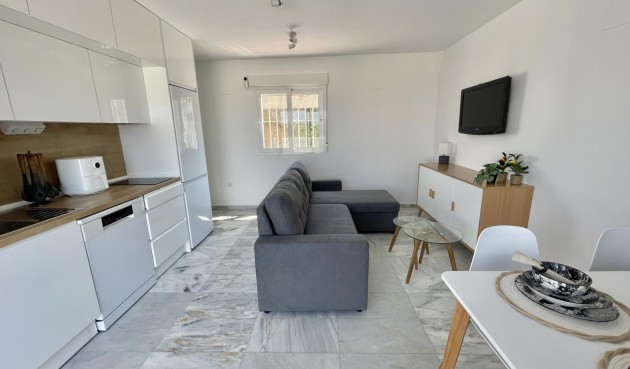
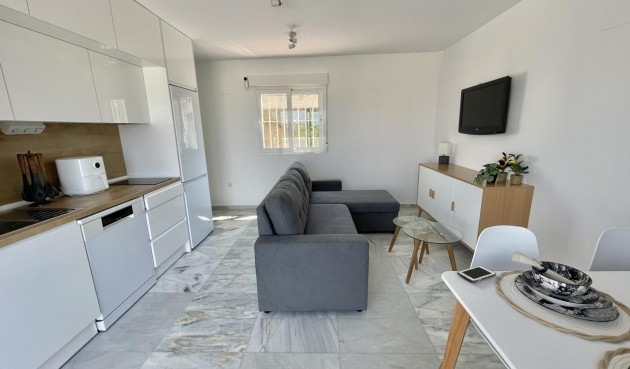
+ cell phone [457,264,497,283]
